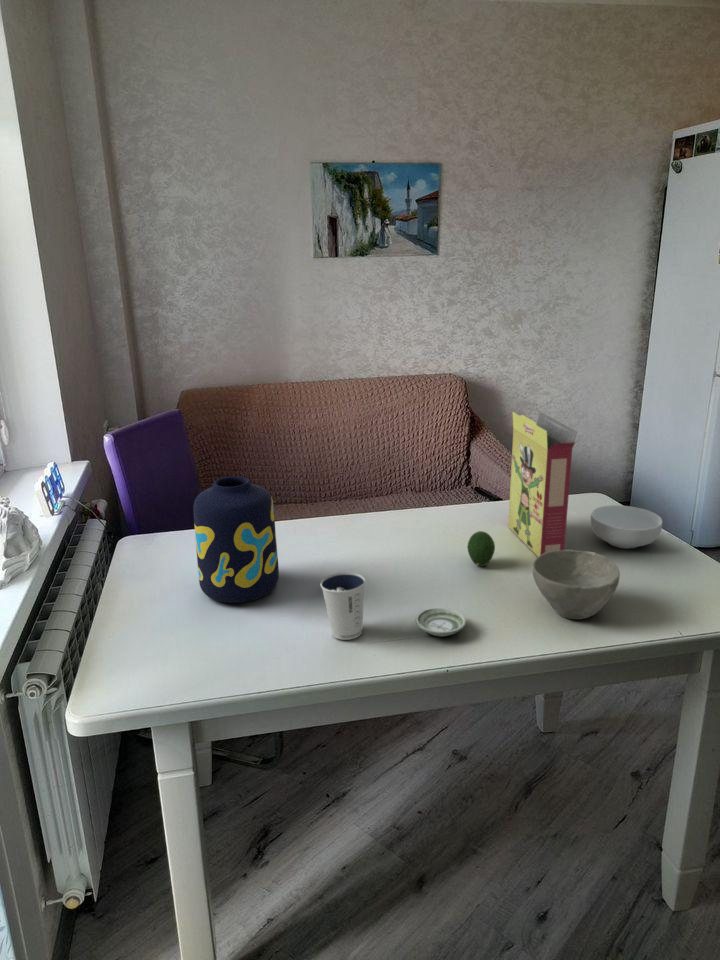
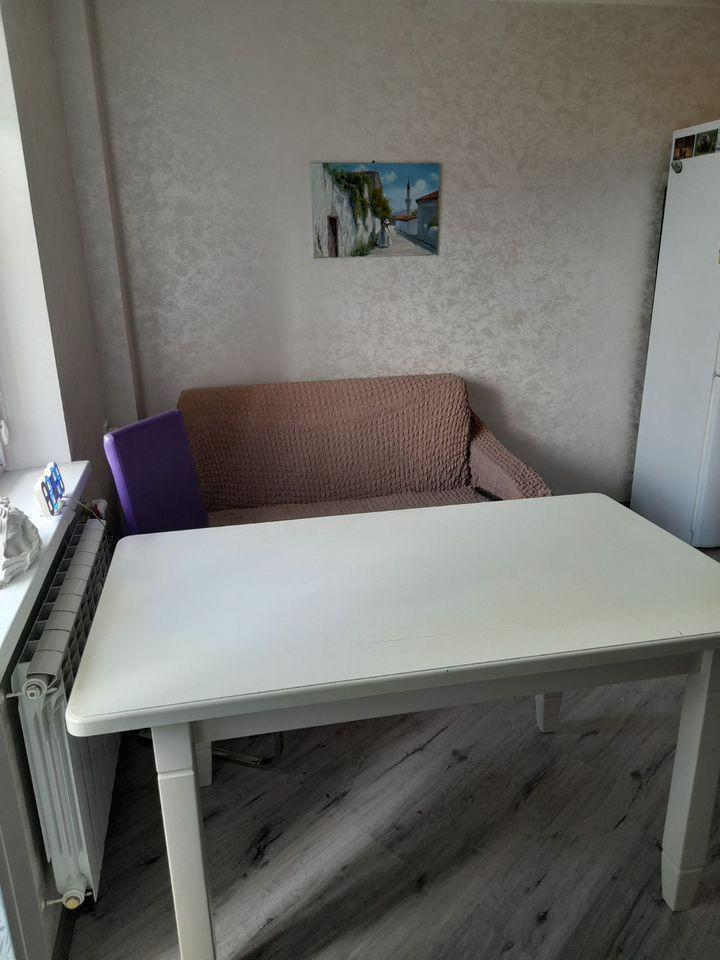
- fruit [467,530,496,567]
- cereal bowl [590,504,663,549]
- cereal box [507,410,578,558]
- saucer [415,607,467,637]
- dixie cup [320,571,366,641]
- vase [193,475,280,604]
- bowl [531,548,621,620]
